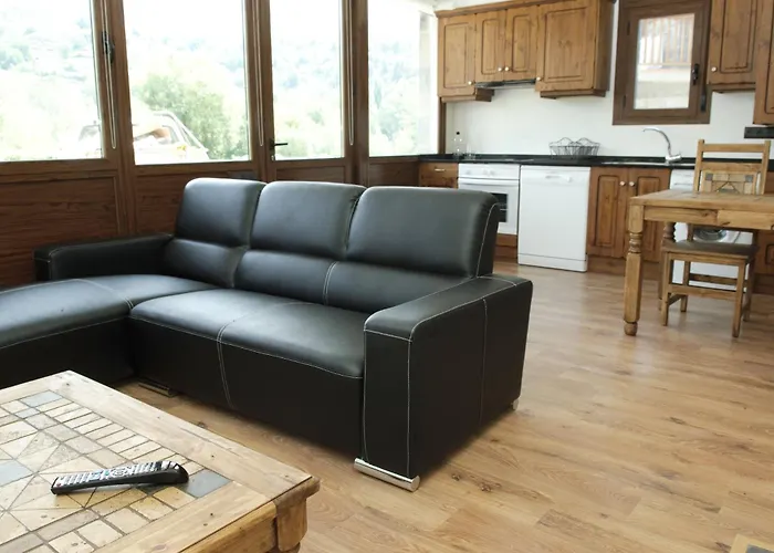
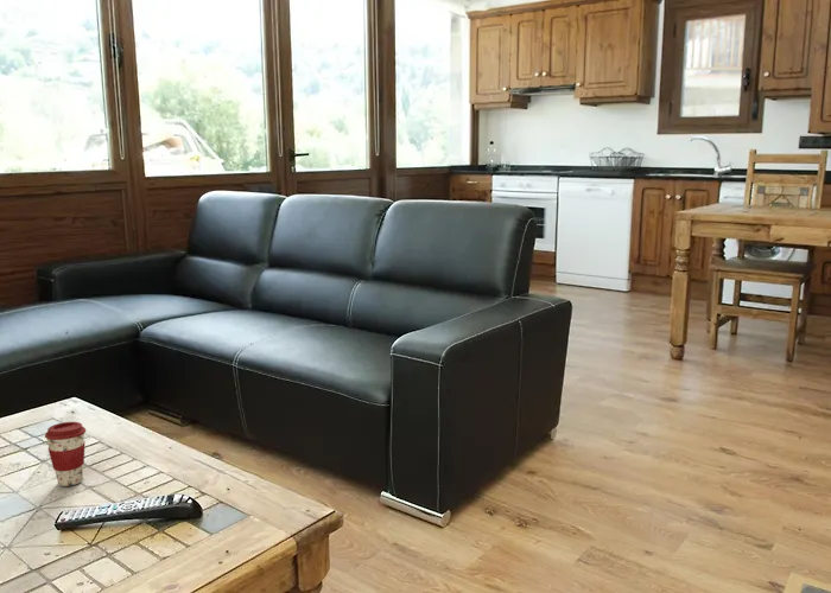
+ coffee cup [44,421,87,487]
